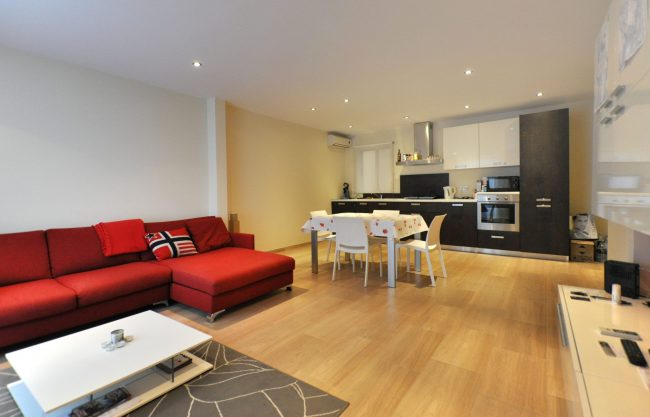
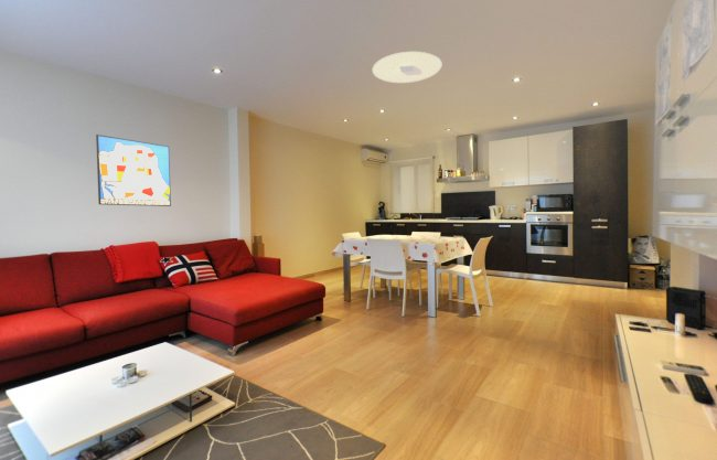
+ wall art [95,133,172,207]
+ ceiling light [372,51,442,84]
